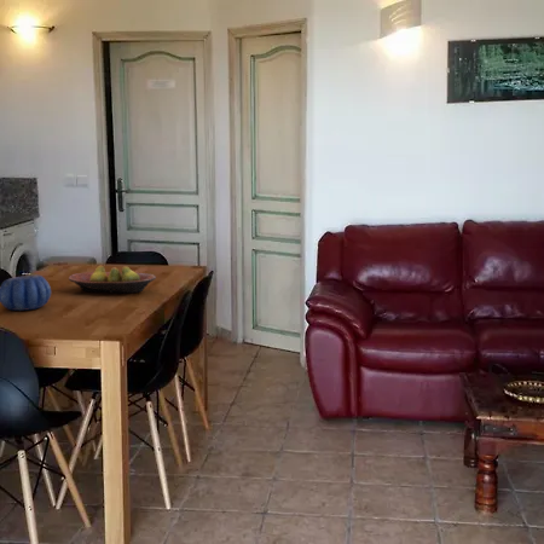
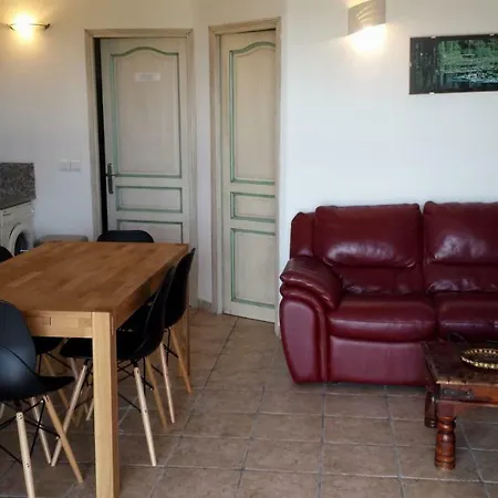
- decorative bowl [0,273,52,312]
- fruit bowl [68,265,157,294]
